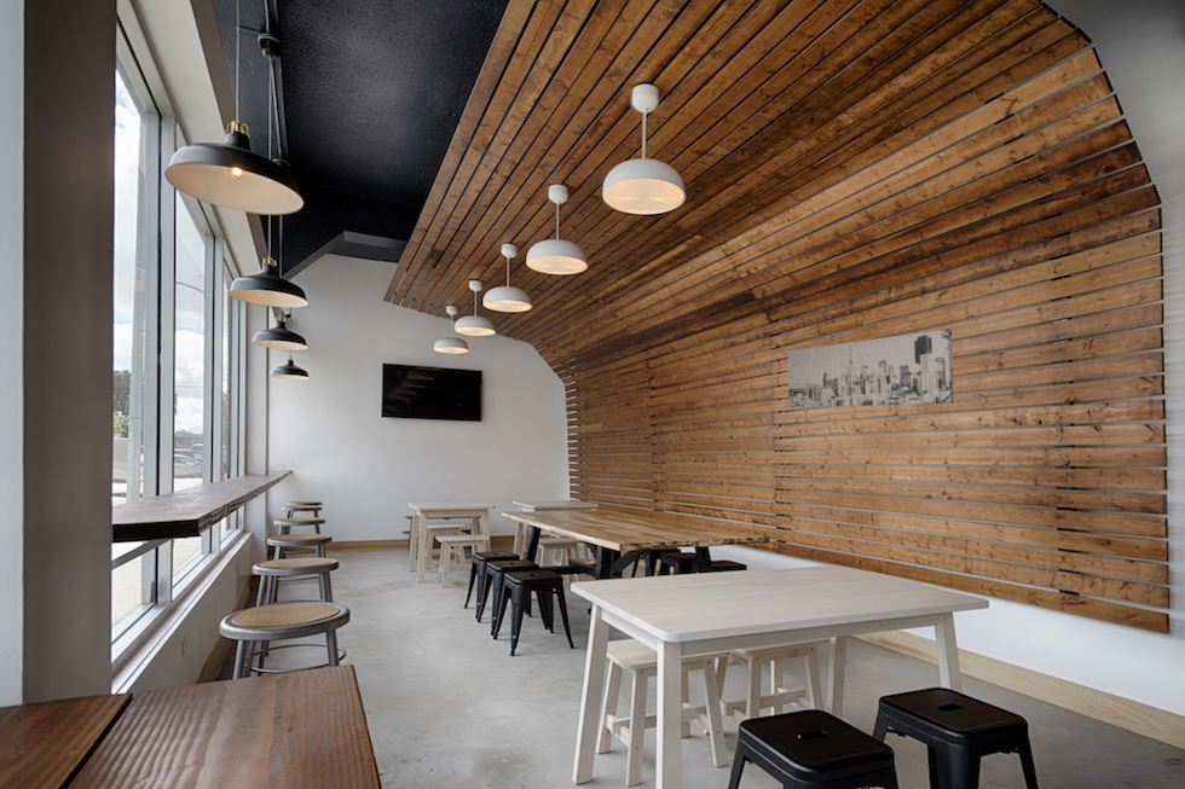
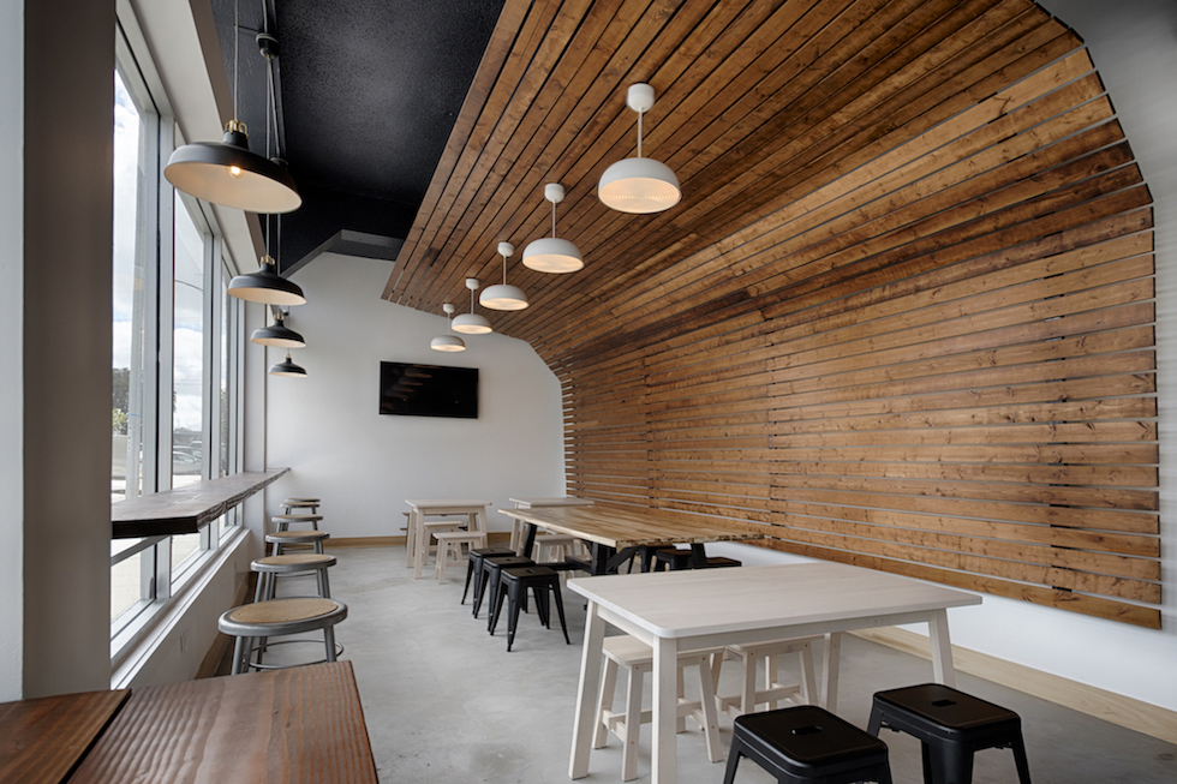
- wall art [787,327,955,408]
